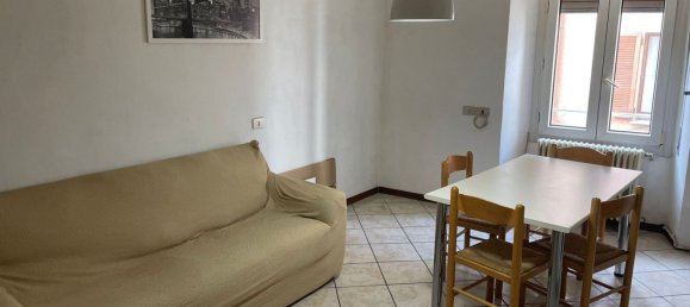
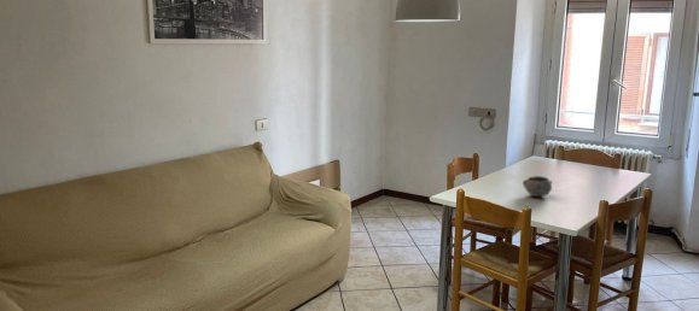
+ decorative bowl [522,175,553,198]
